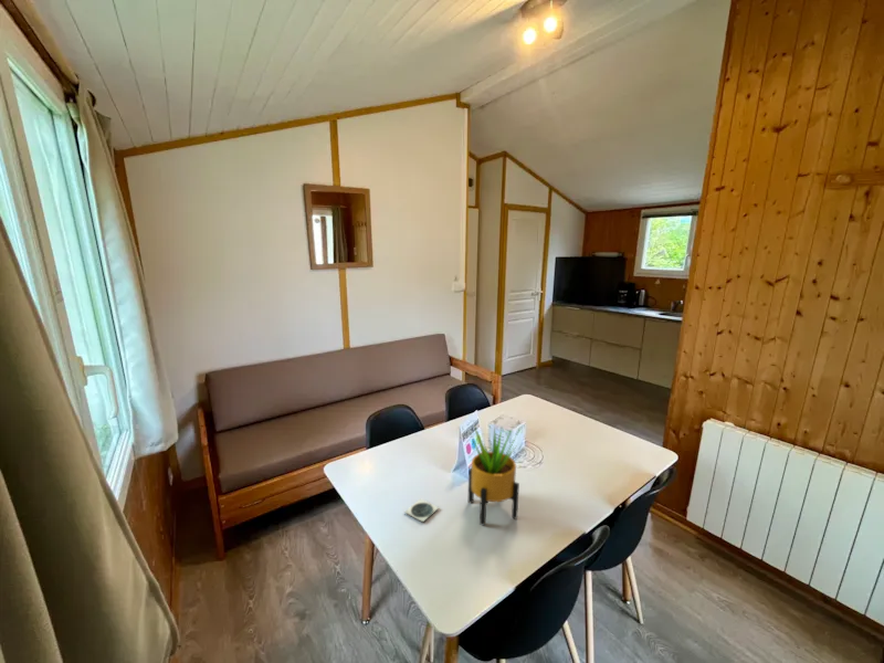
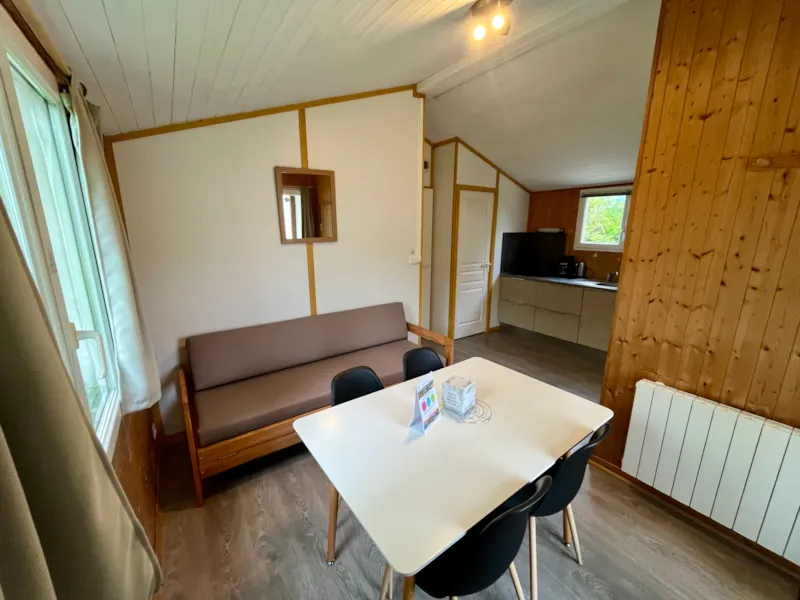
- coaster [403,497,440,523]
- potted plant [467,424,522,527]
